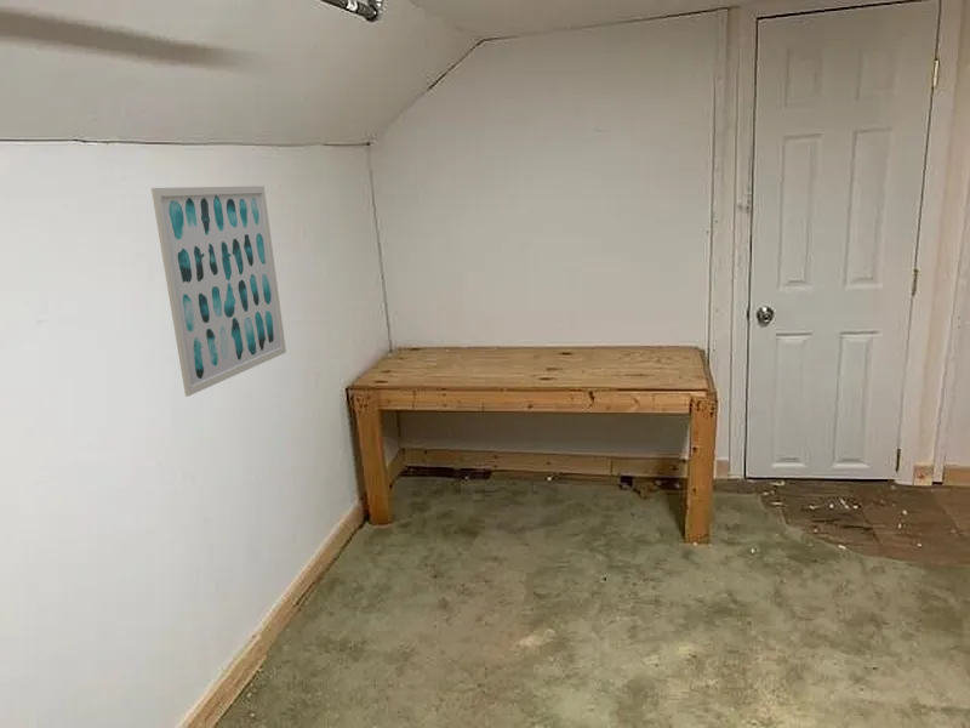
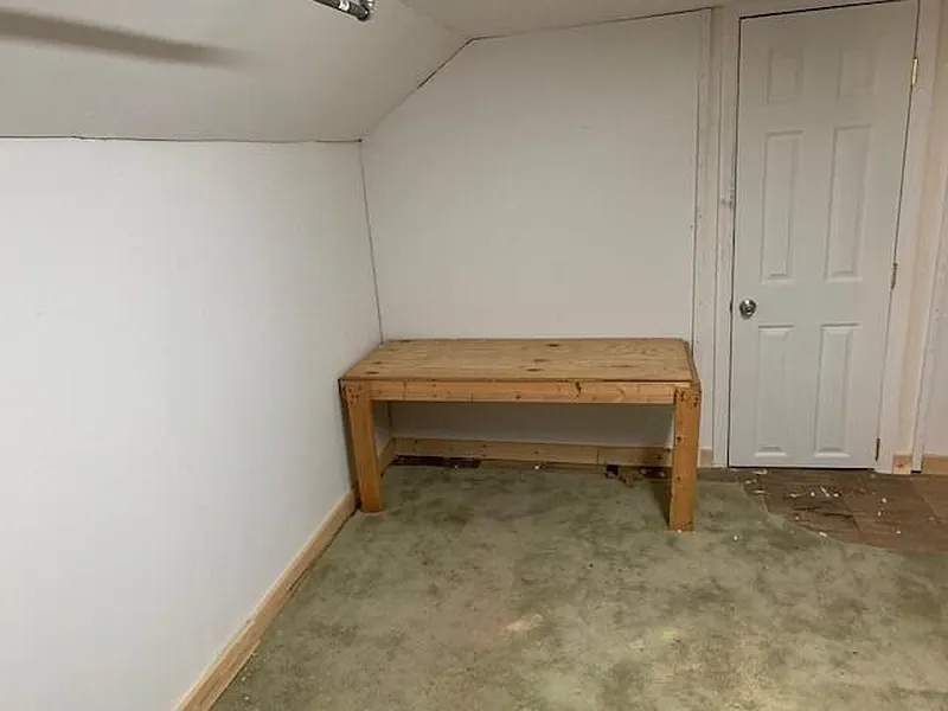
- wall art [150,184,287,398]
